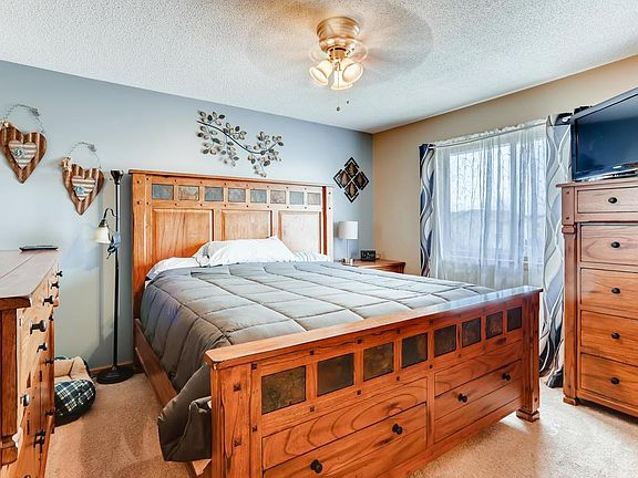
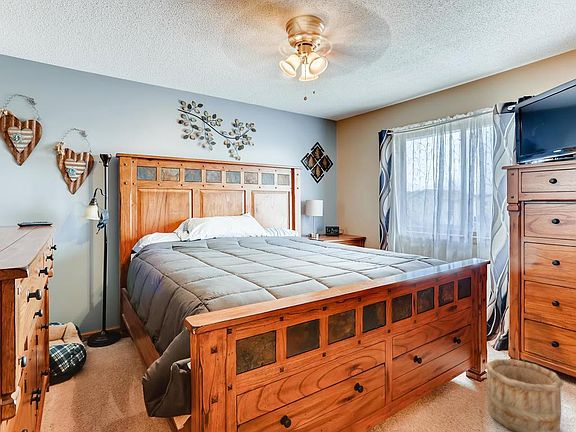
+ wooden bucket [484,358,564,432]
